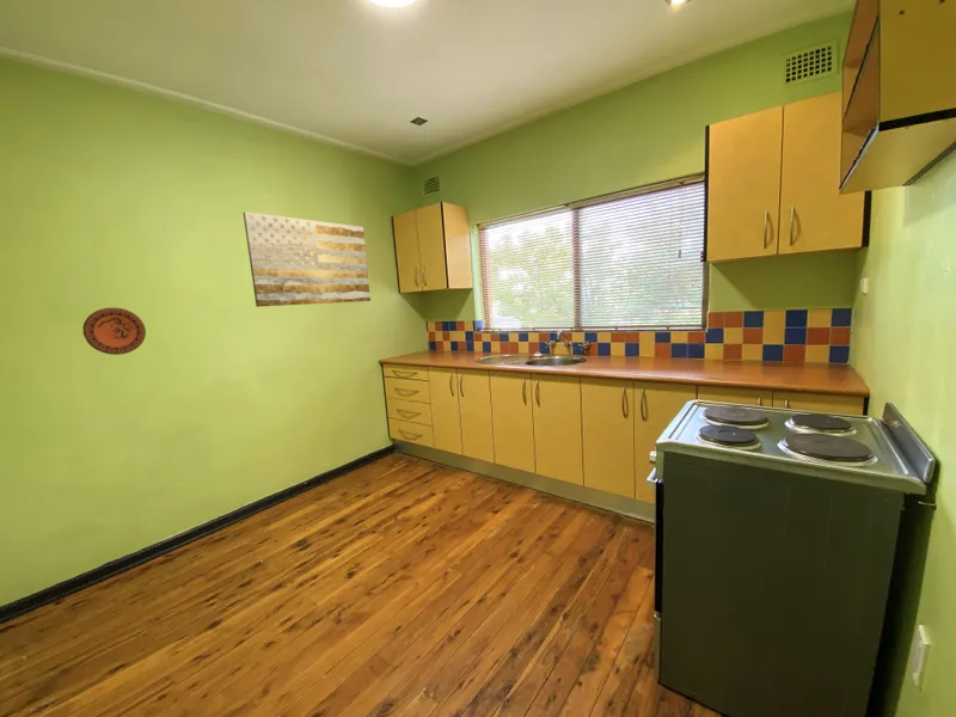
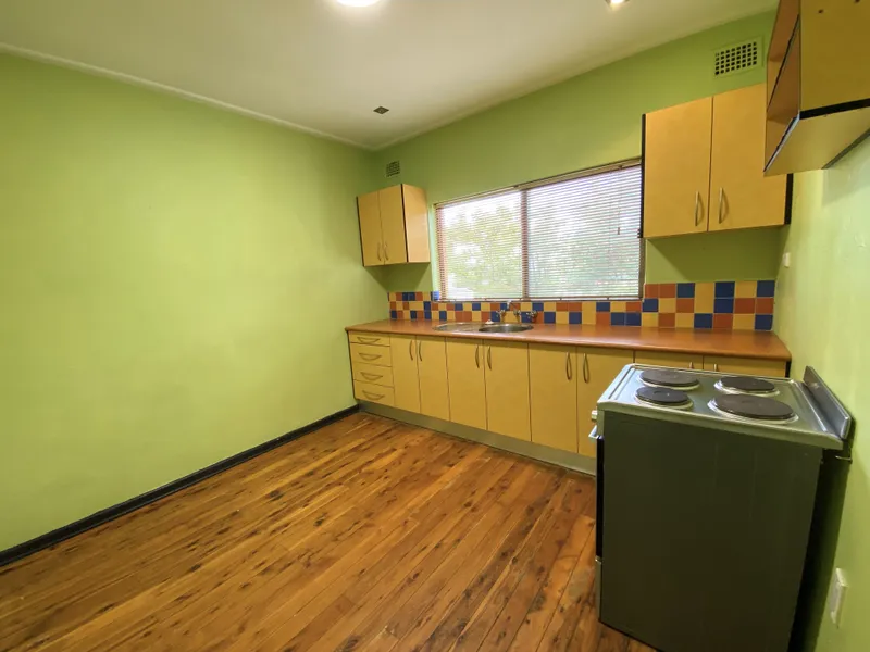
- decorative plate [81,307,147,356]
- wall art [241,210,372,308]
